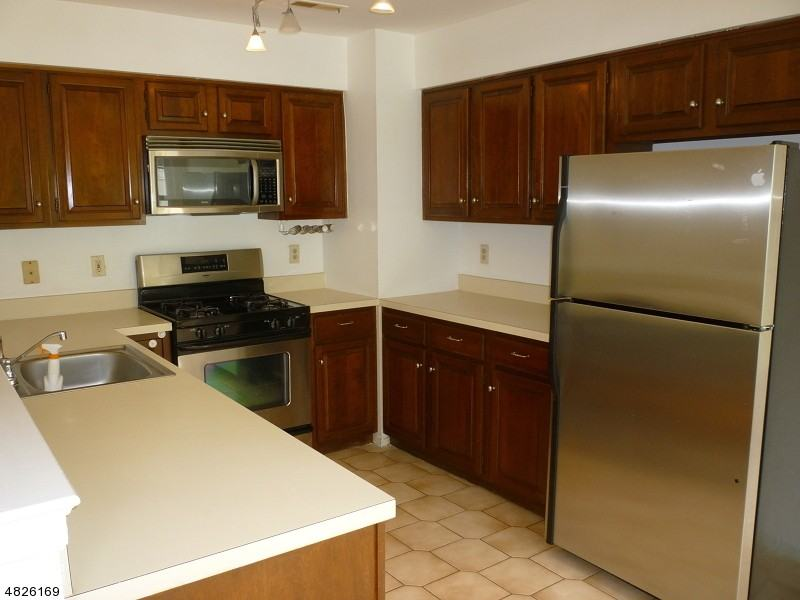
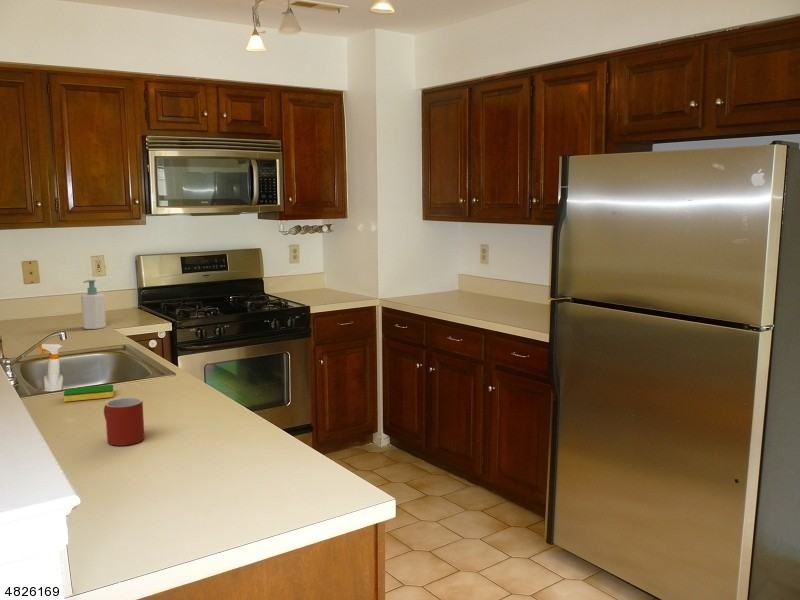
+ mug [103,396,145,447]
+ dish sponge [63,384,114,403]
+ soap bottle [80,279,107,330]
